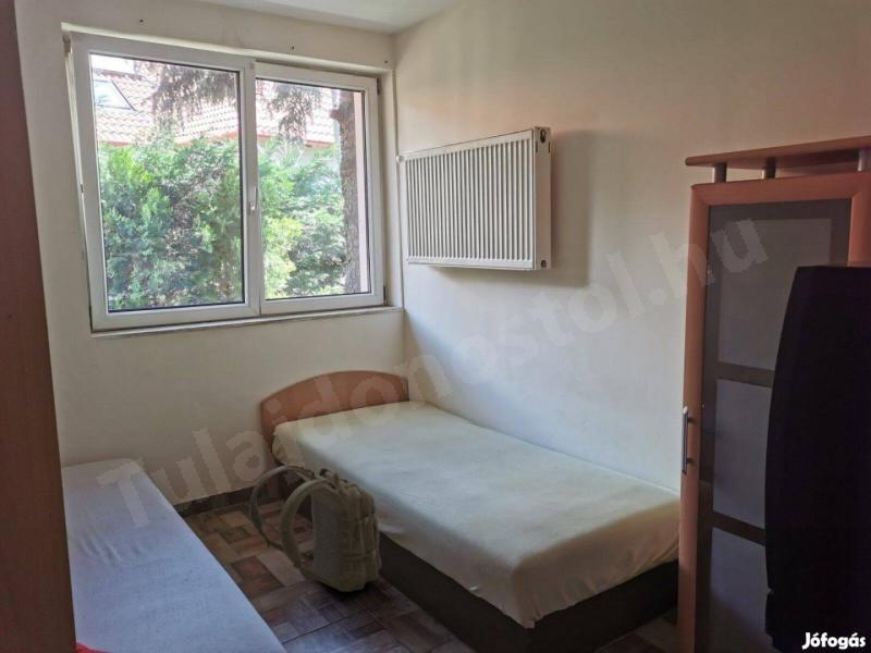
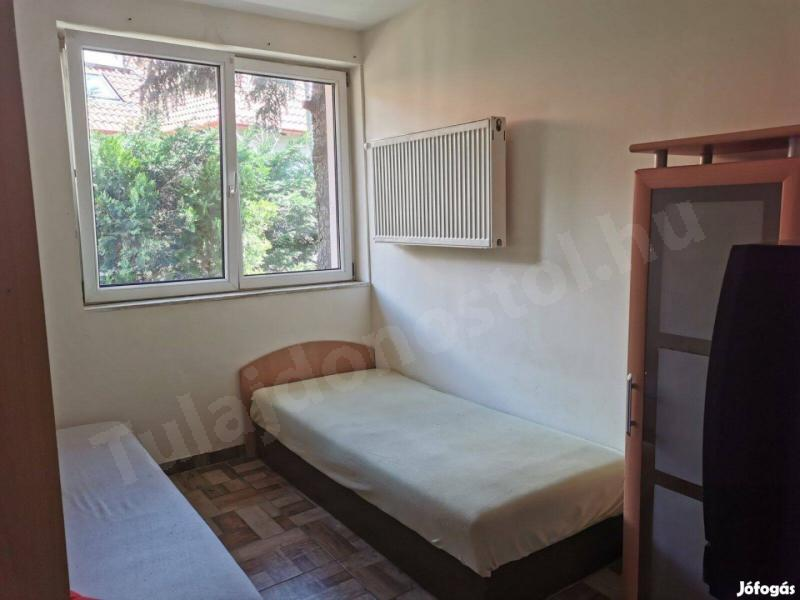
- backpack [248,464,382,593]
